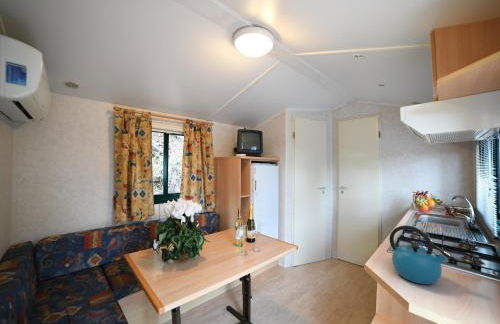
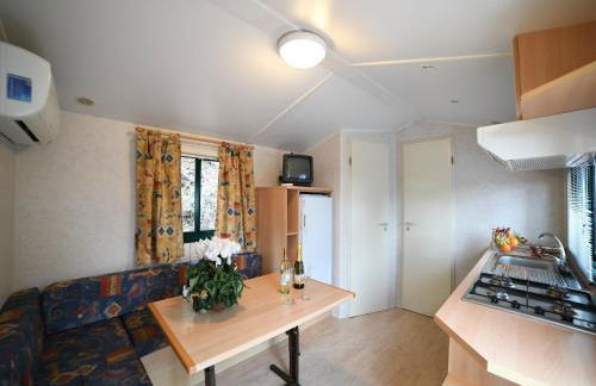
- kettle [388,224,453,285]
